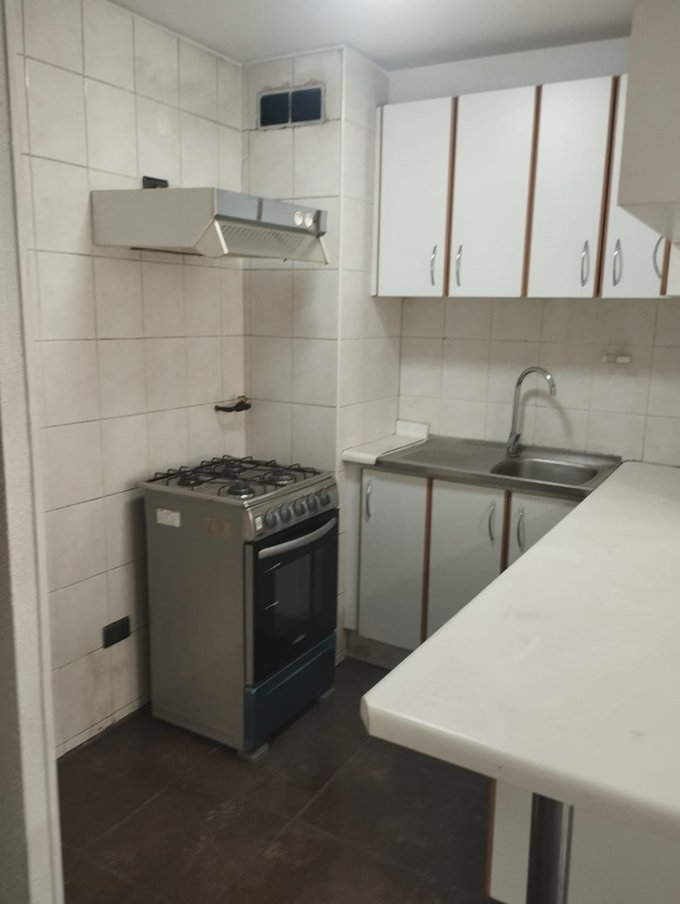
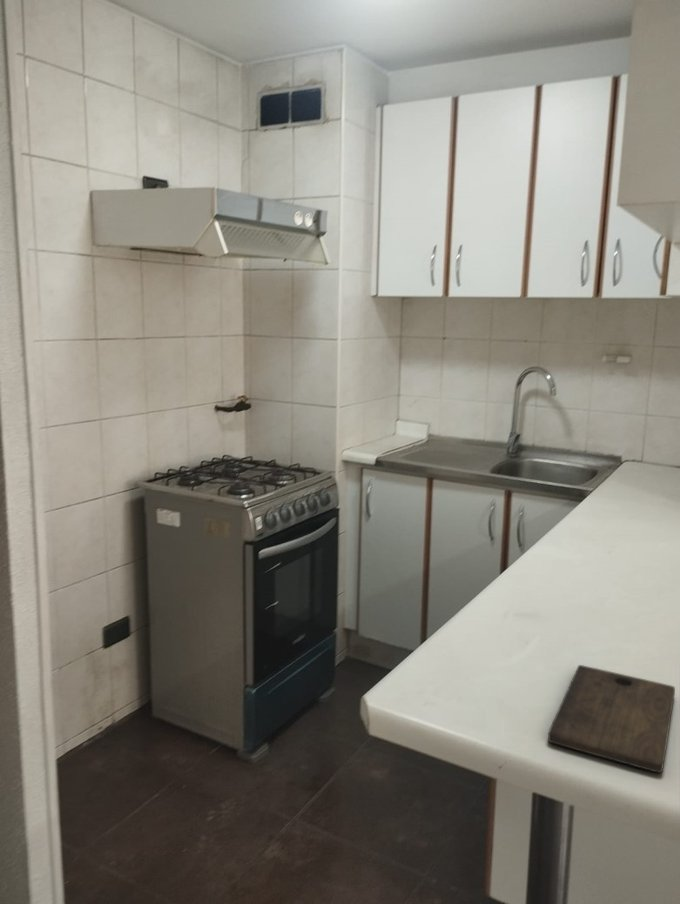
+ cutting board [547,664,676,774]
